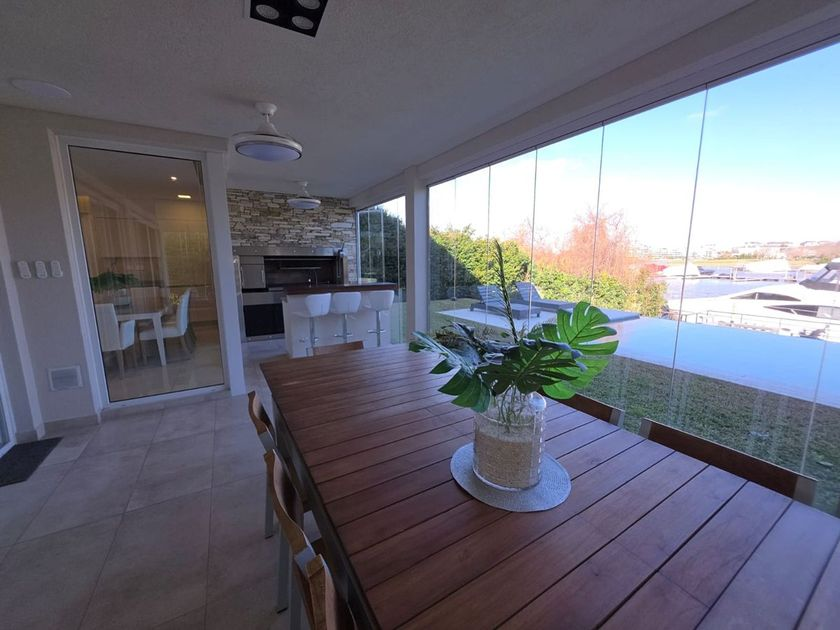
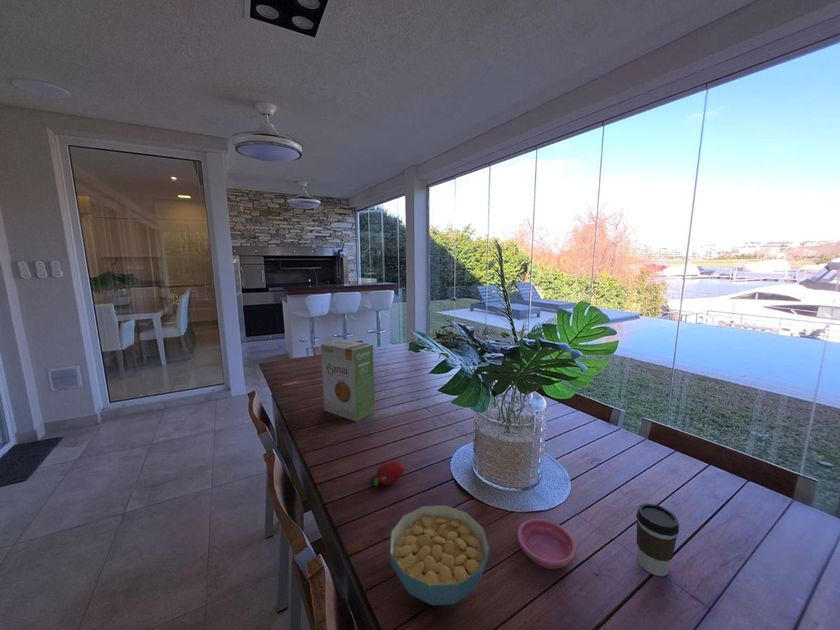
+ food box [320,338,376,422]
+ fruit [370,460,405,487]
+ cereal bowl [388,504,490,606]
+ saucer [516,518,577,570]
+ coffee cup [635,502,680,577]
